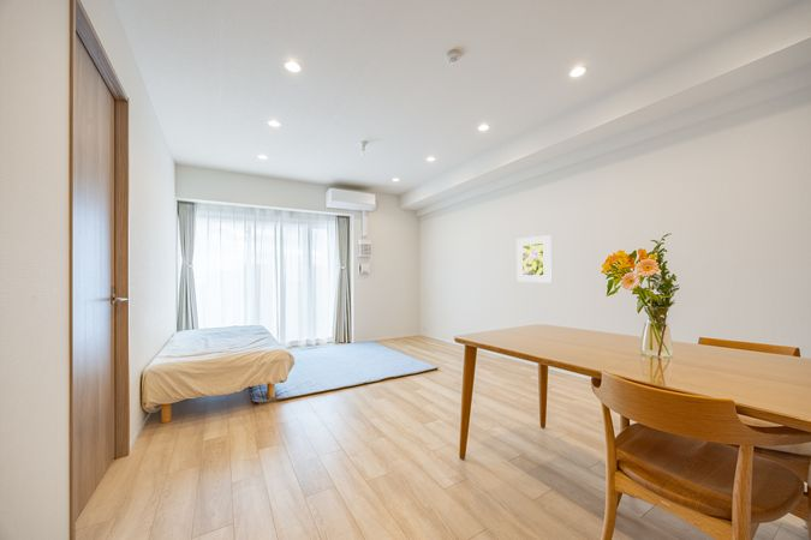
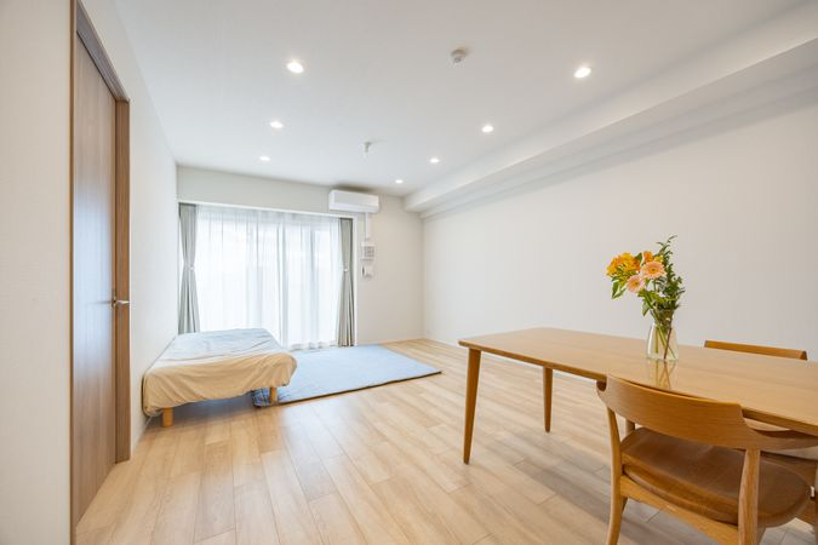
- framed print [515,234,553,283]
